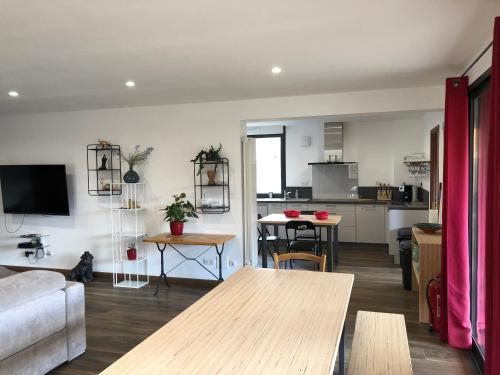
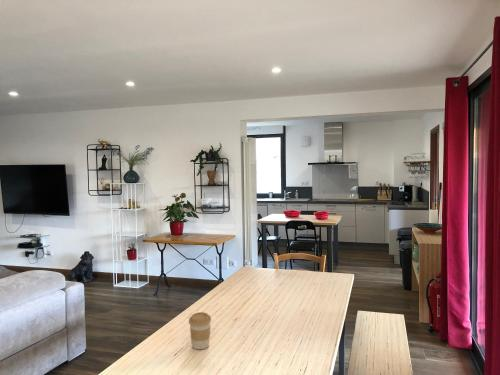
+ coffee cup [188,311,212,350]
